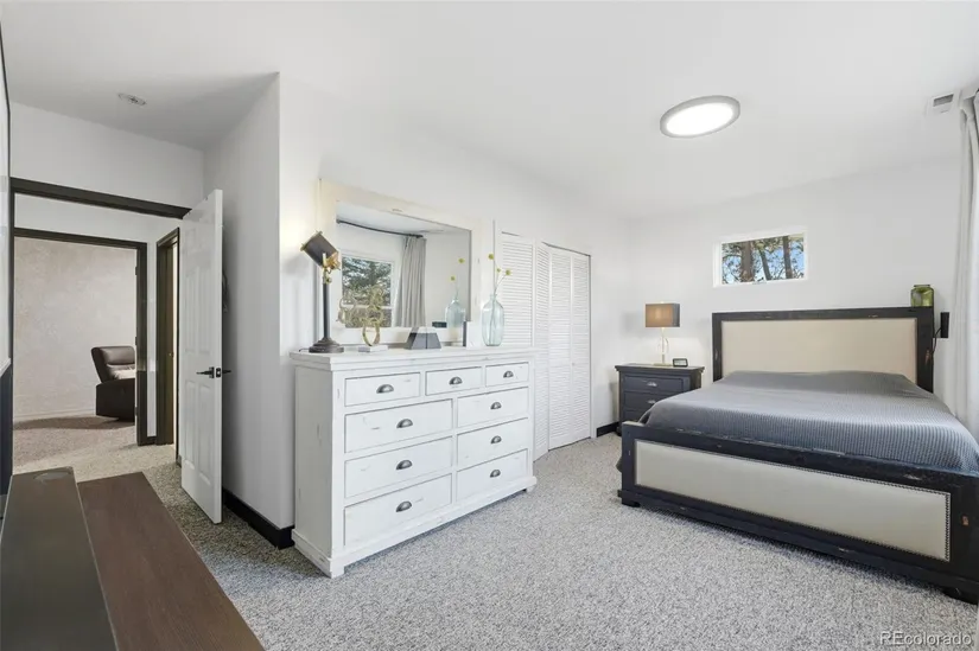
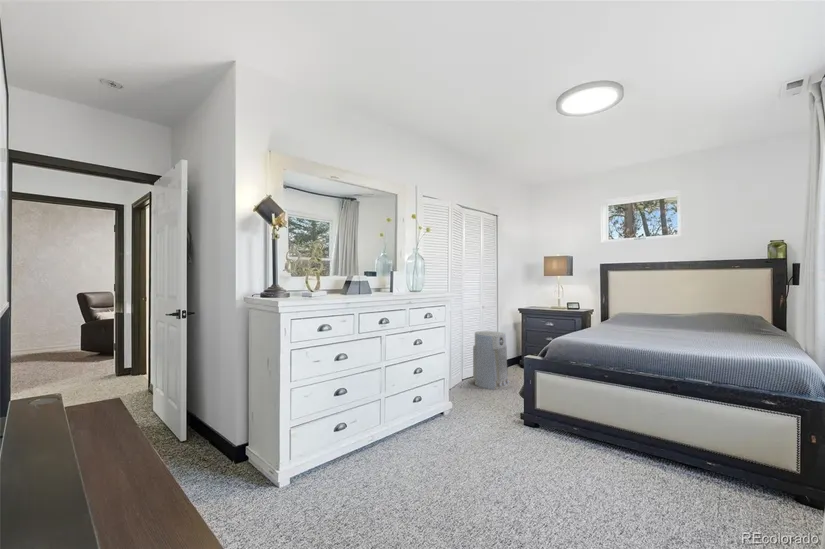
+ air purifier [472,330,510,391]
